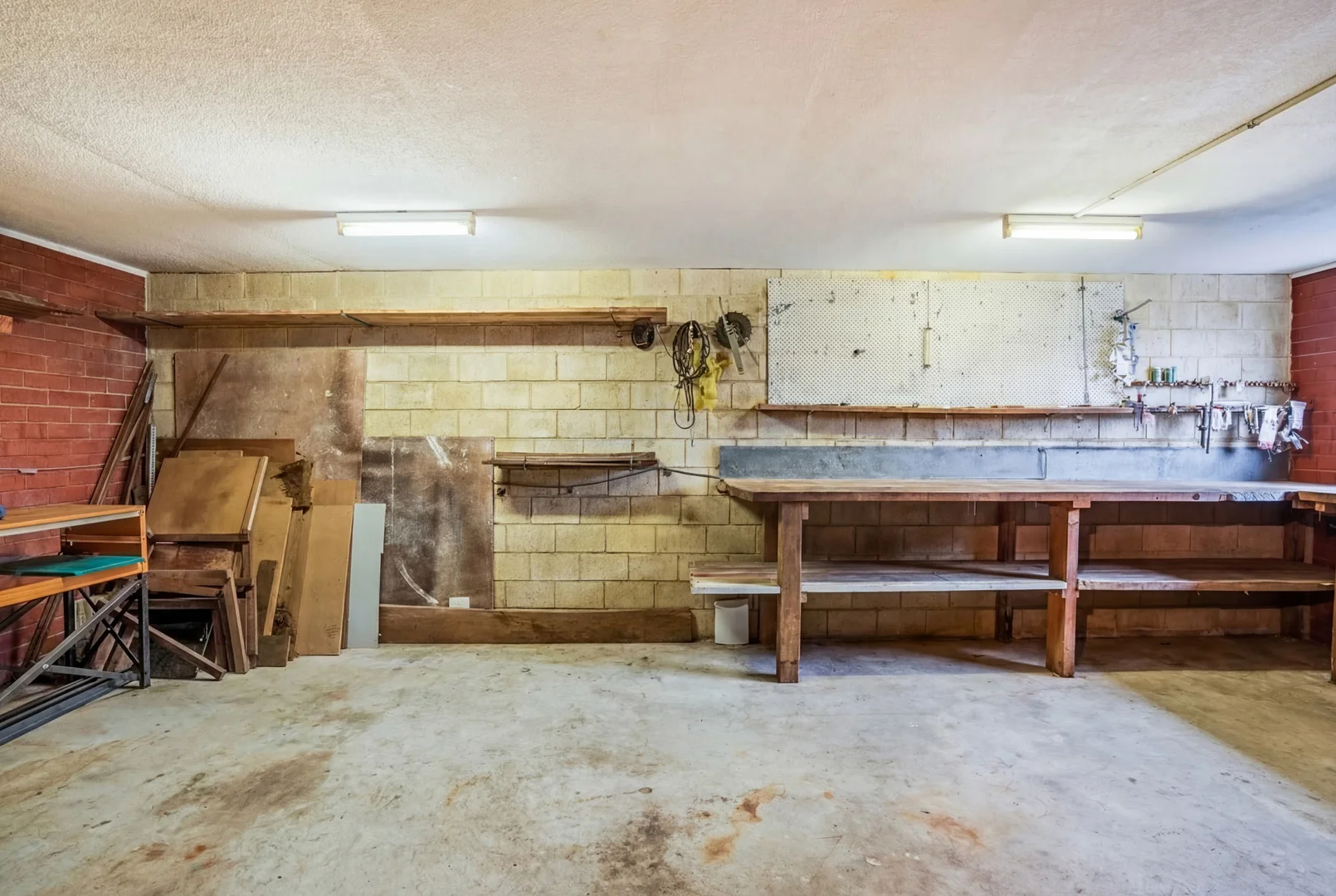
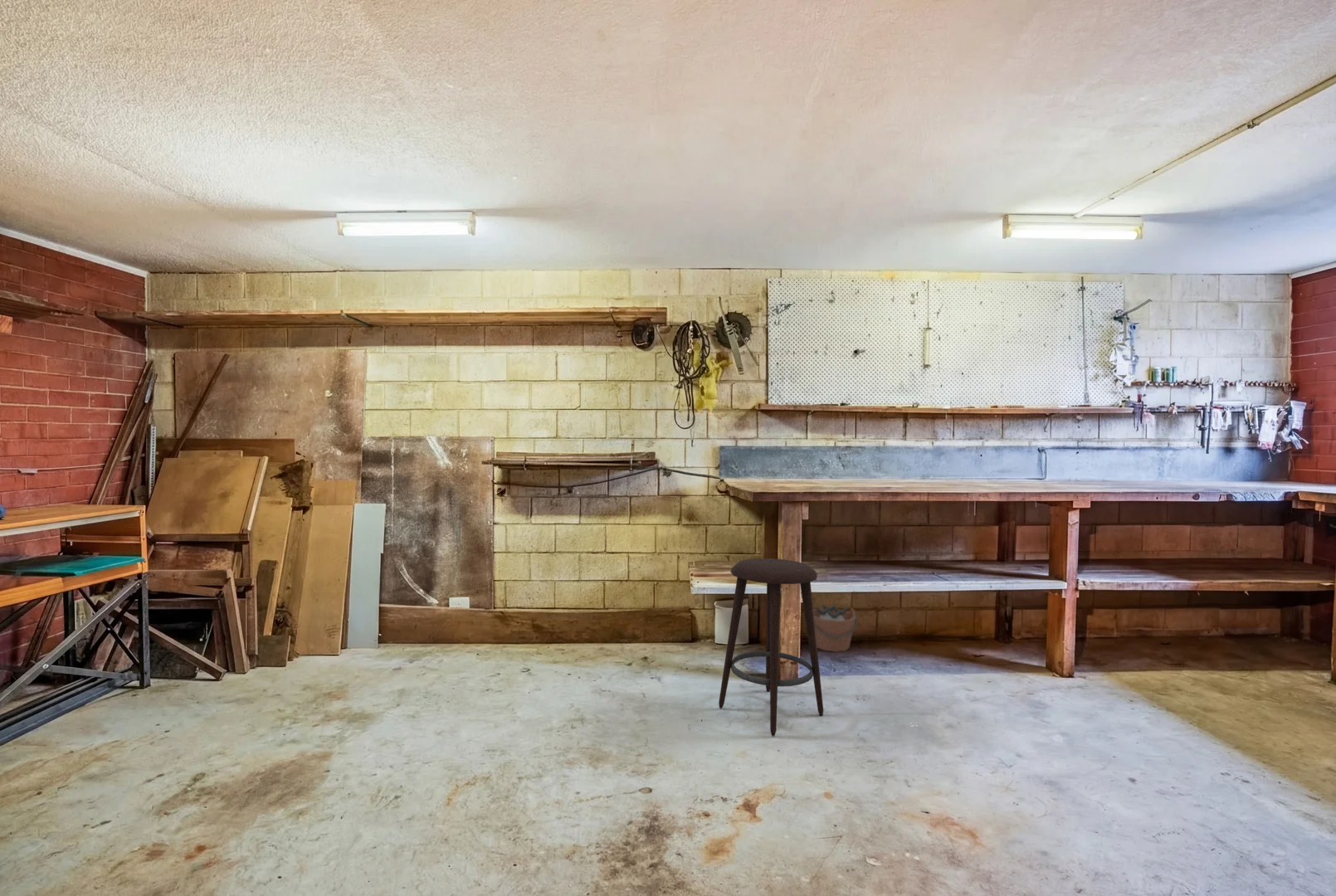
+ stool [718,558,824,737]
+ bucket [813,603,858,653]
